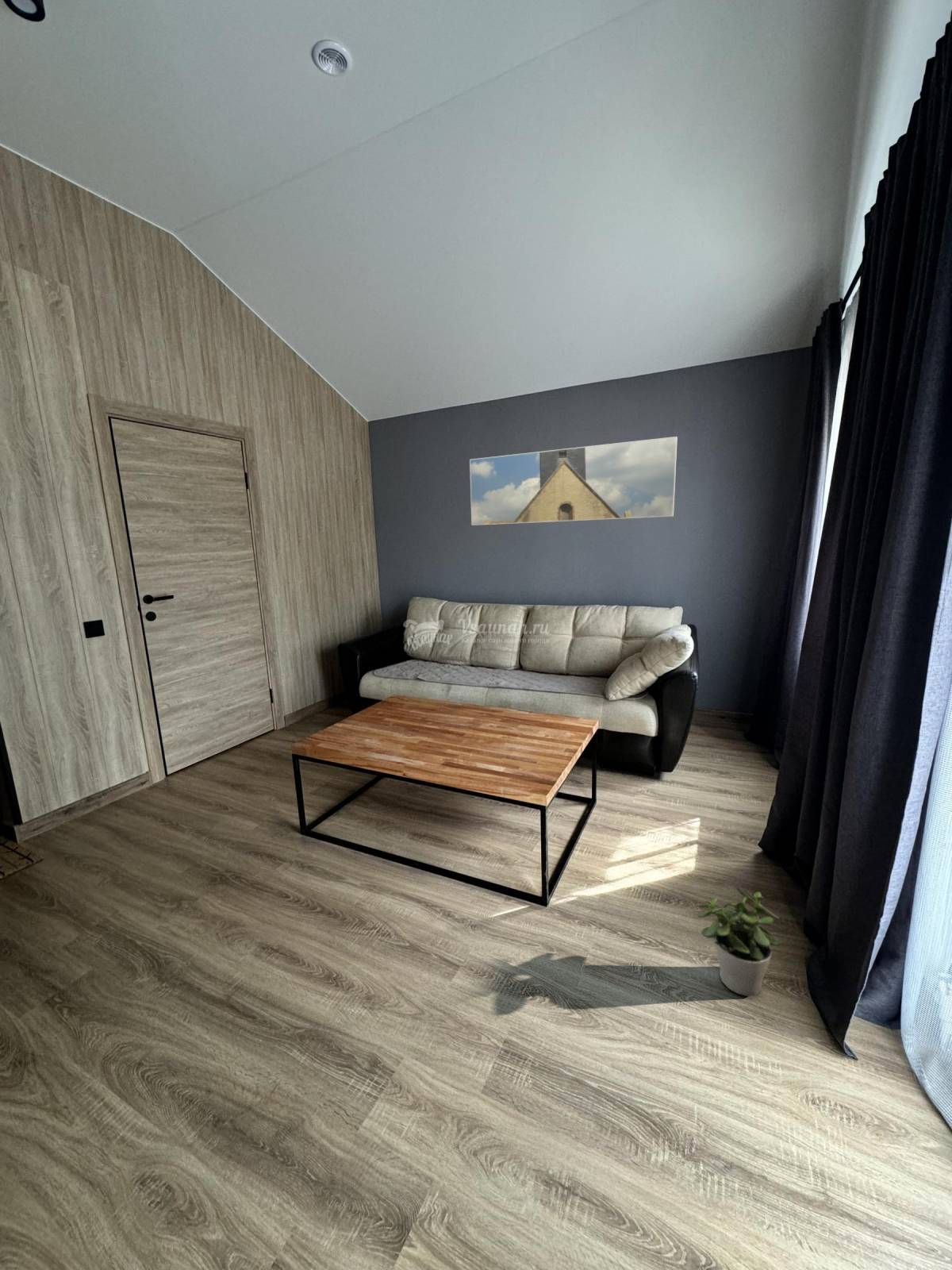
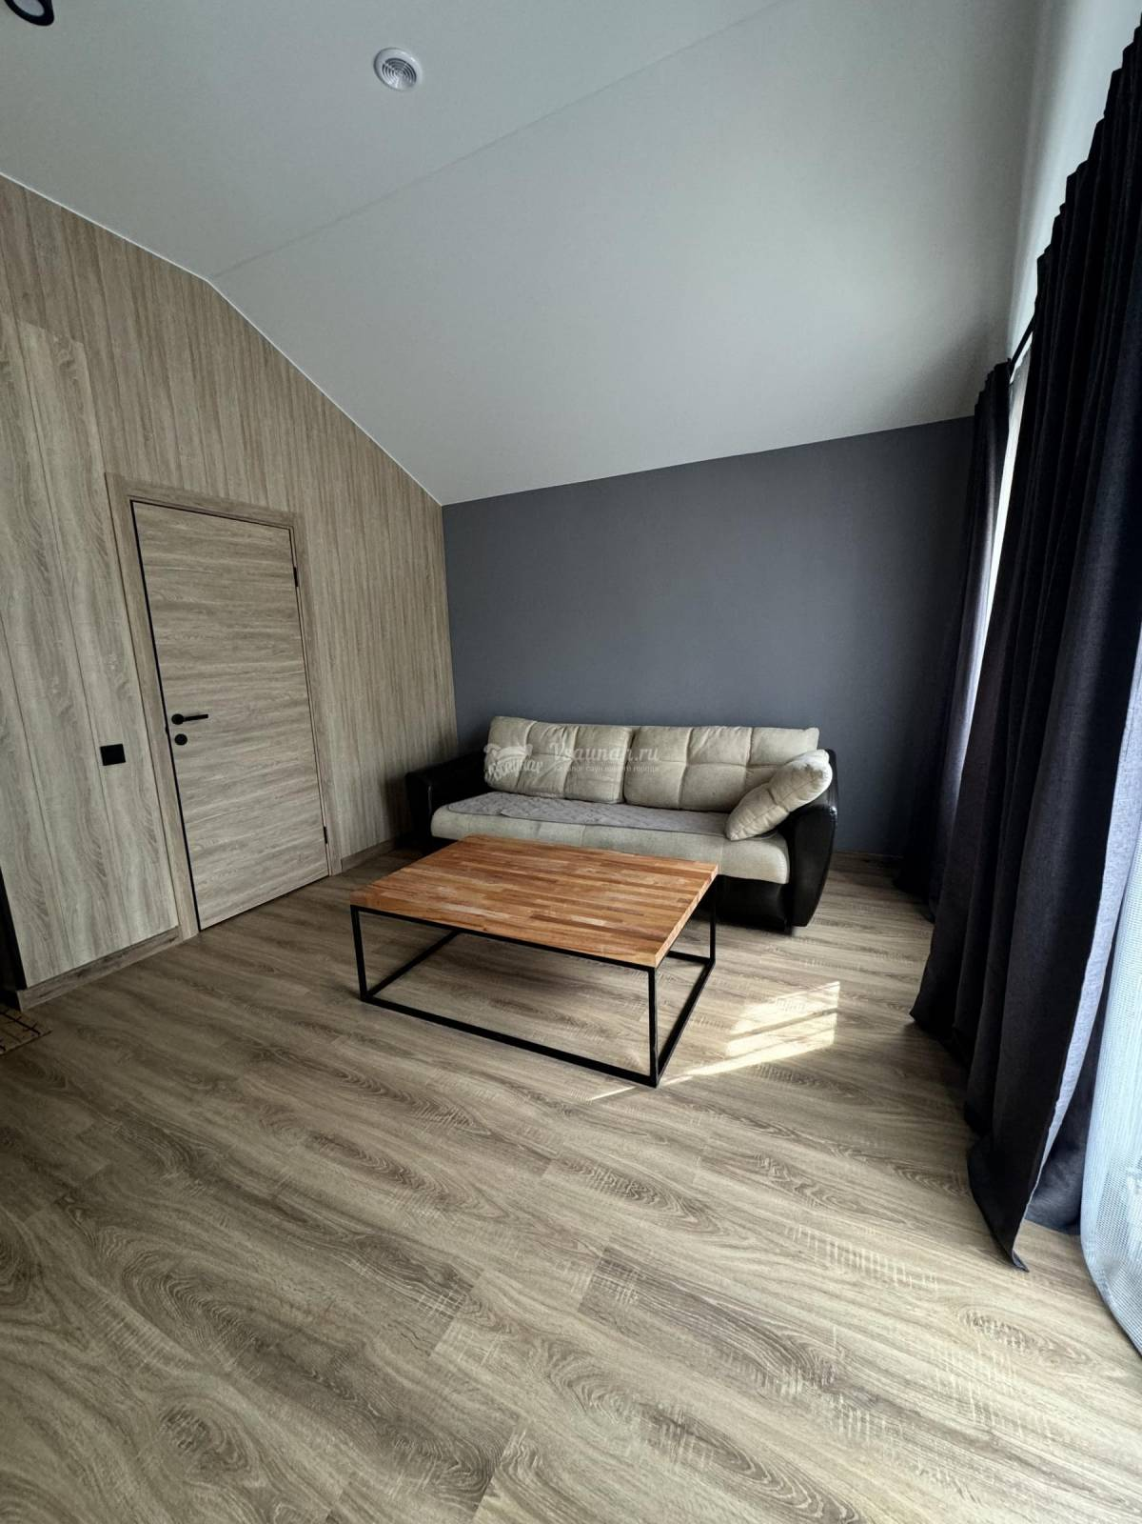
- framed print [469,436,678,526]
- potted plant [693,887,780,997]
